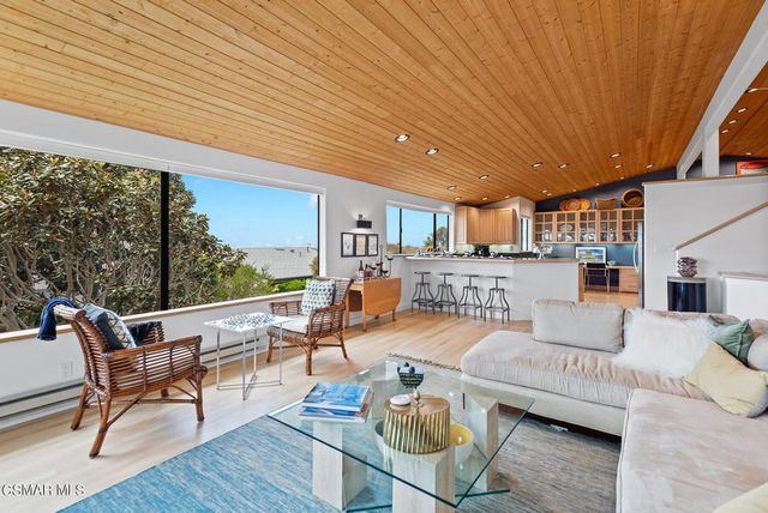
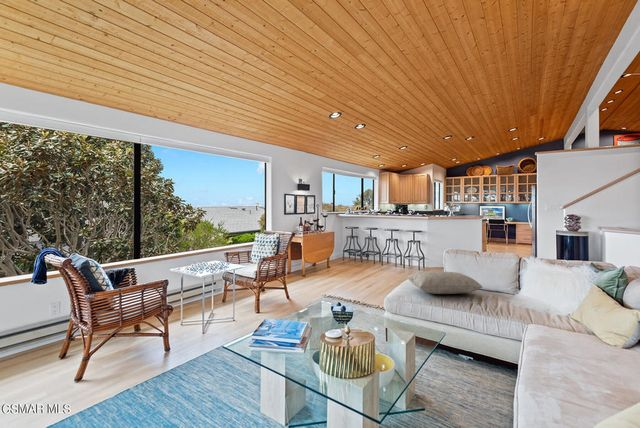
+ cushion [406,270,483,295]
